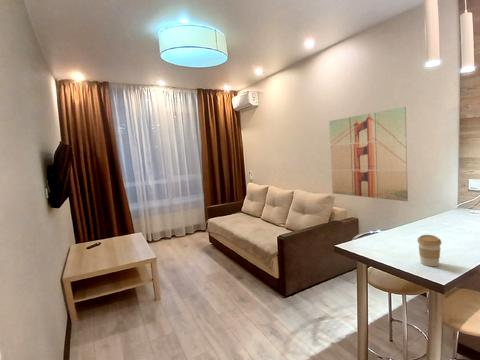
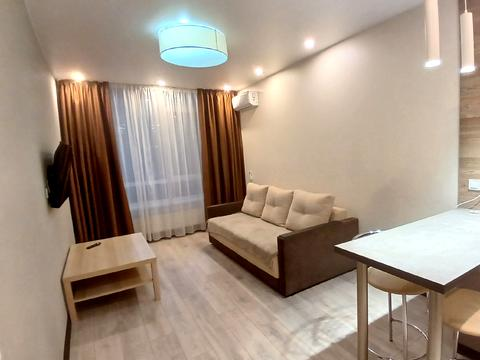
- wall art [328,106,409,202]
- coffee cup [416,234,443,267]
